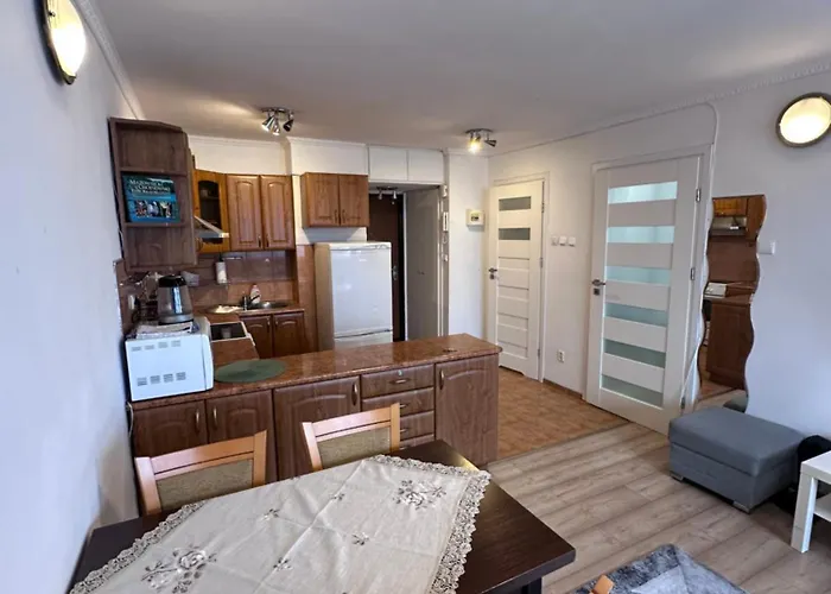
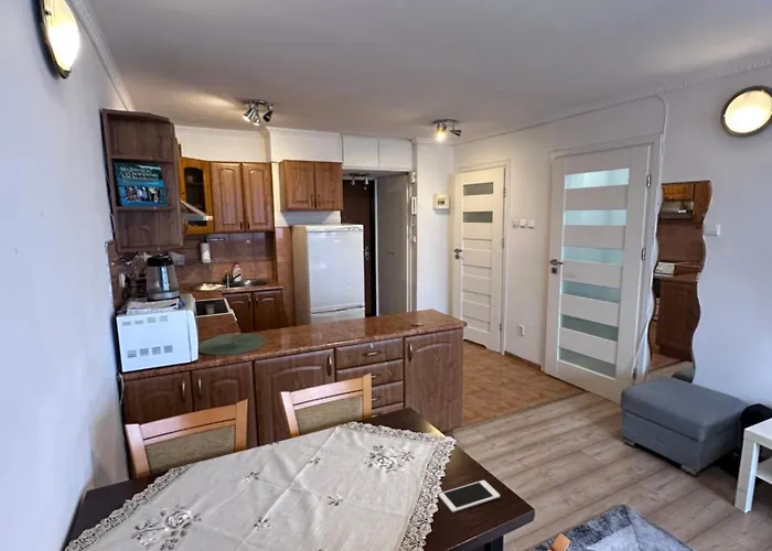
+ cell phone [438,479,501,514]
